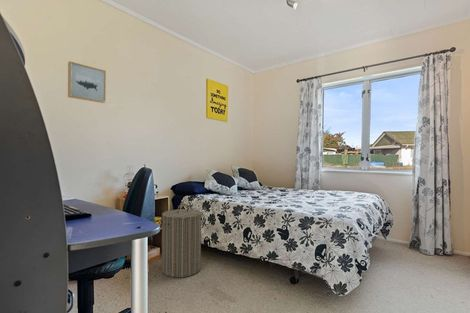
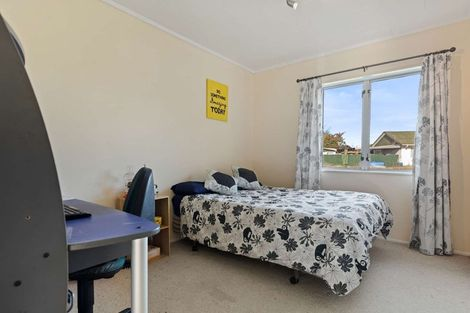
- wall art [67,61,107,104]
- laundry hamper [158,203,204,279]
